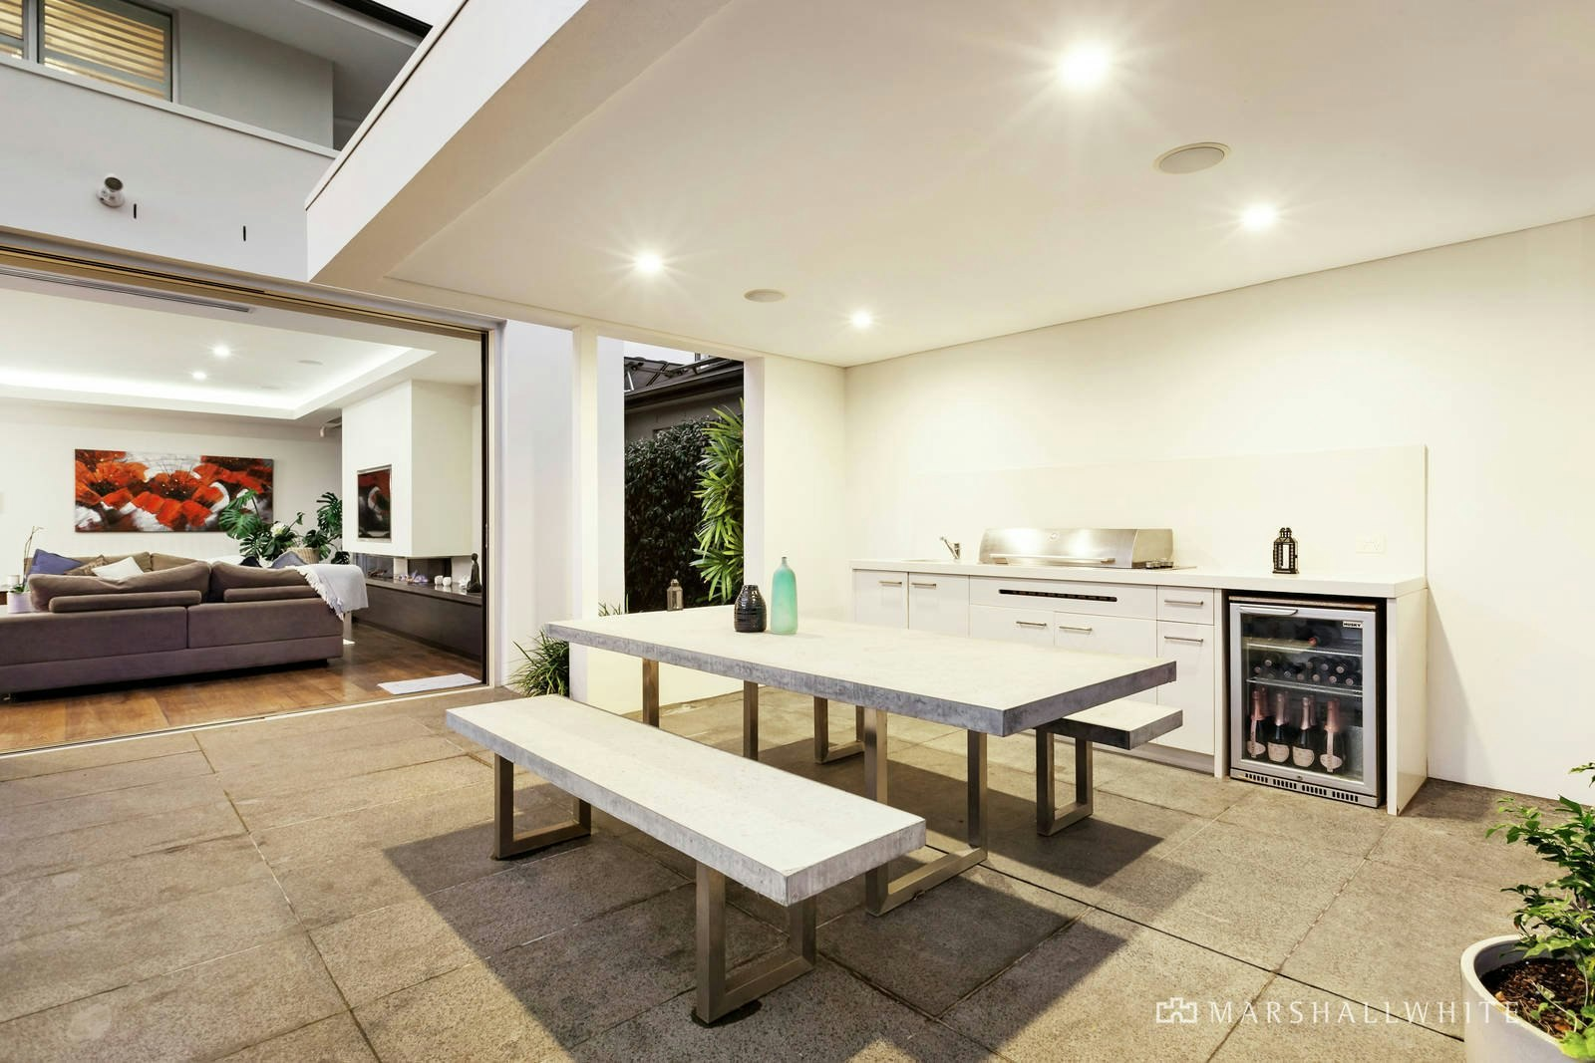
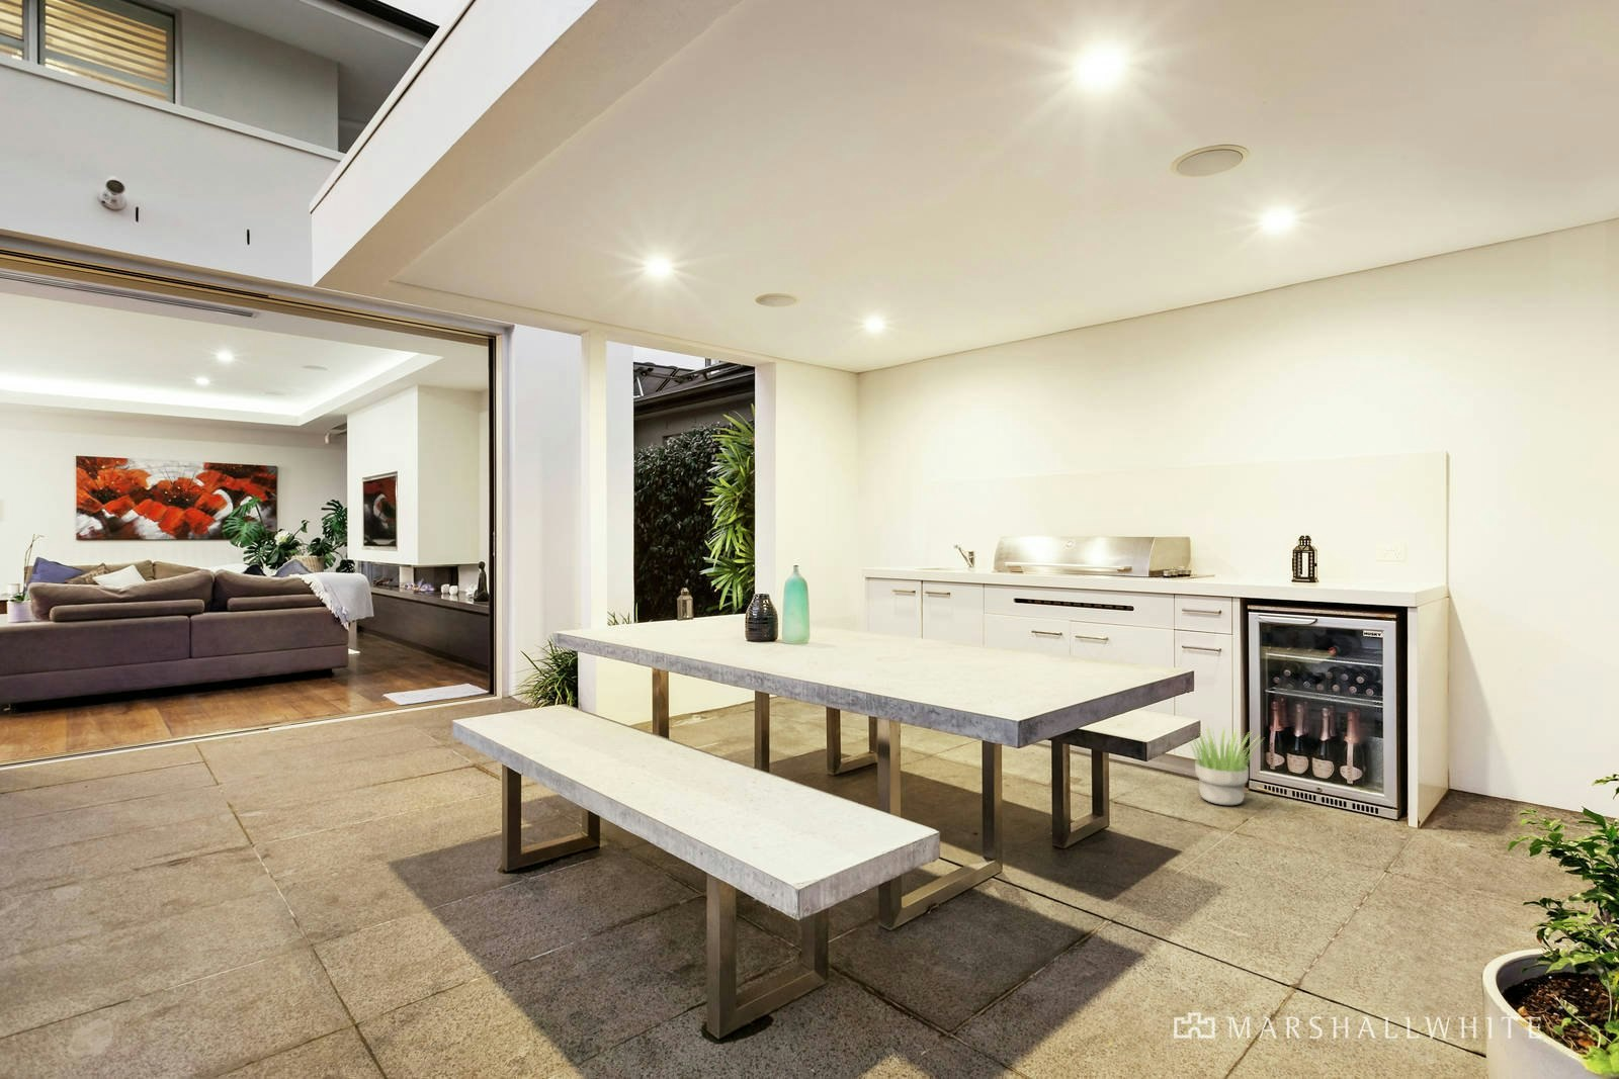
+ potted plant [1187,723,1265,806]
